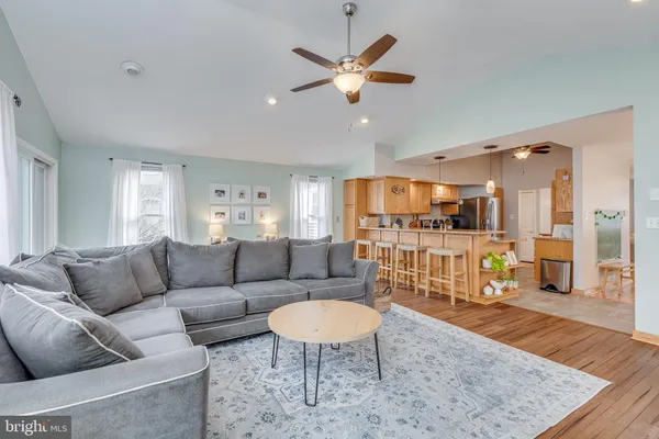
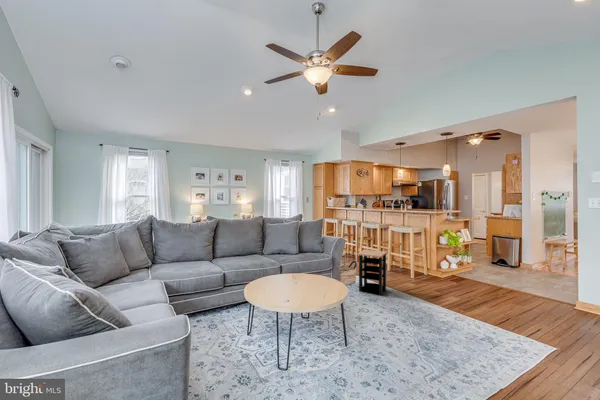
+ side table [356,249,388,297]
